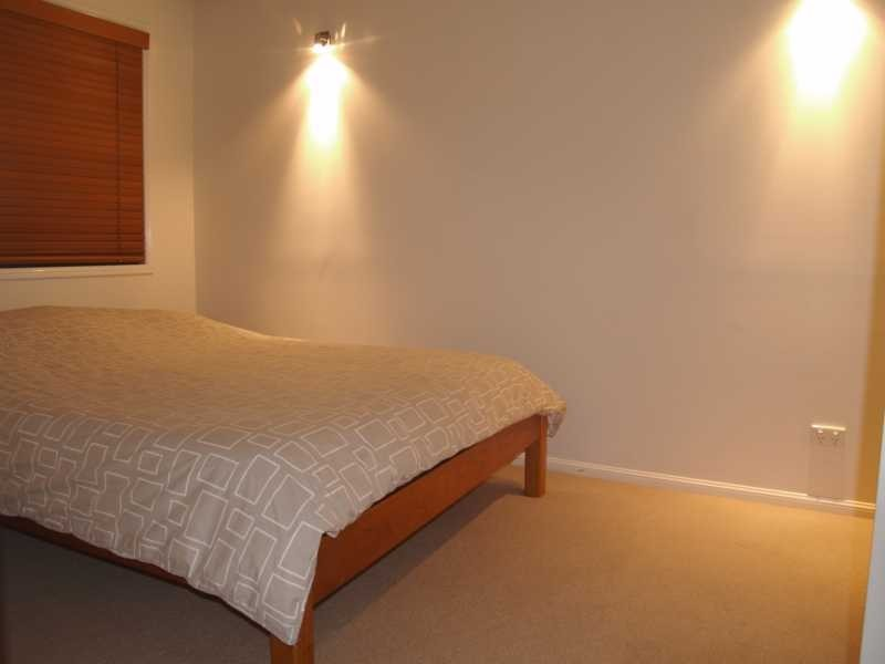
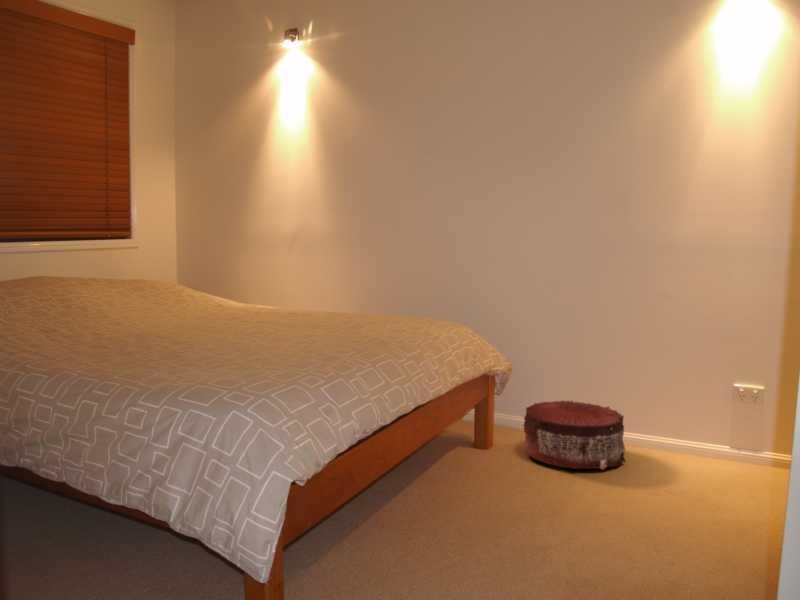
+ pouf [523,399,626,470]
